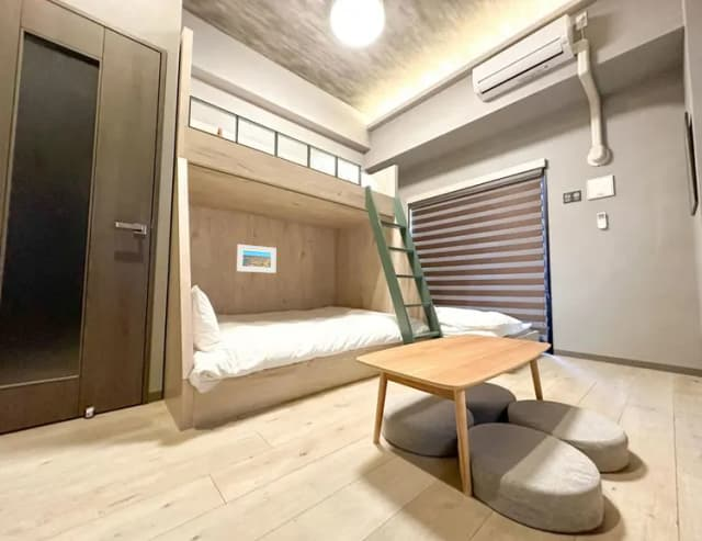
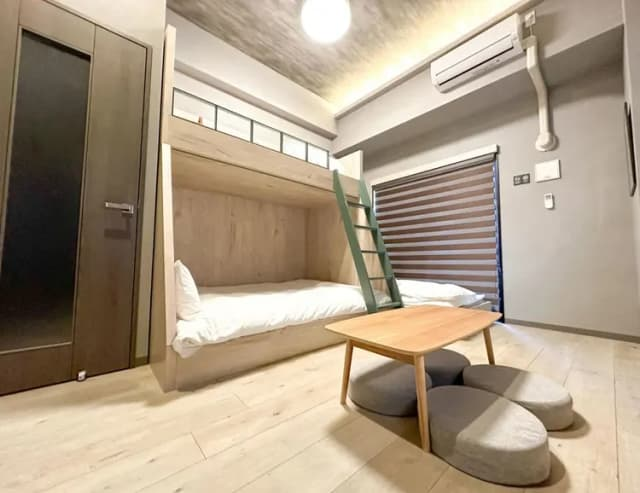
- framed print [235,244,278,274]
